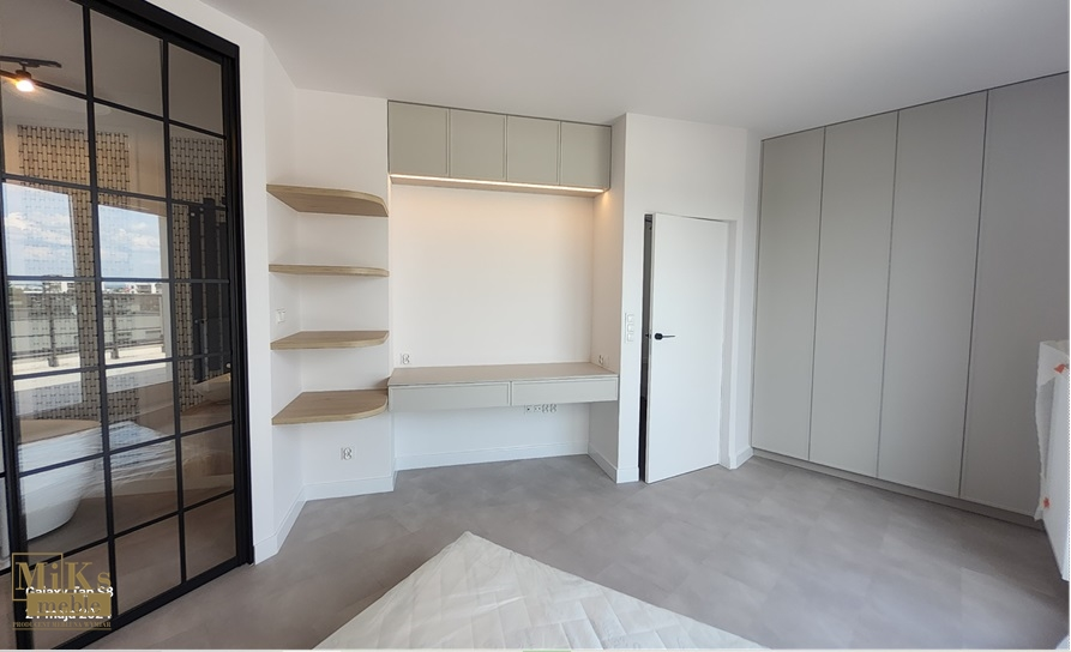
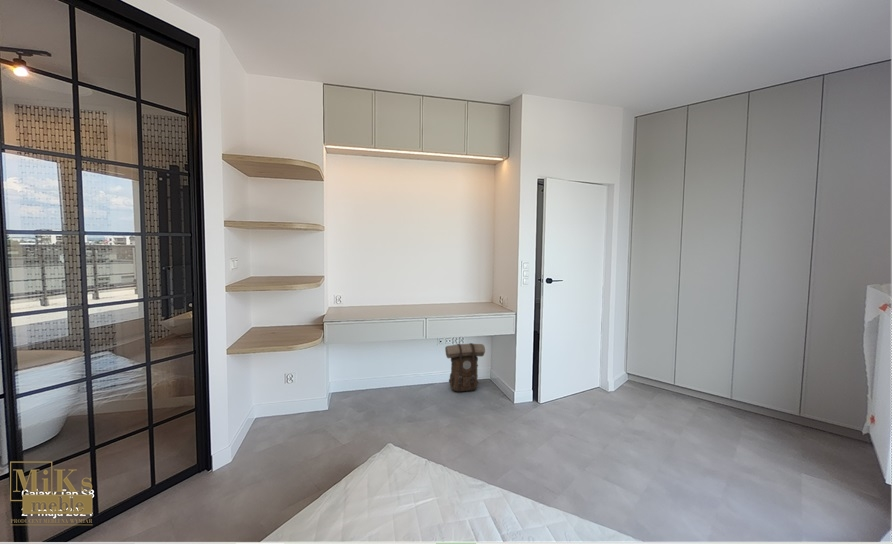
+ backpack [444,342,486,393]
